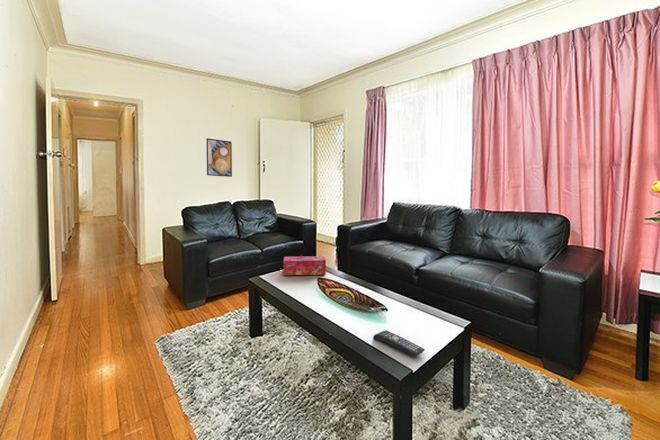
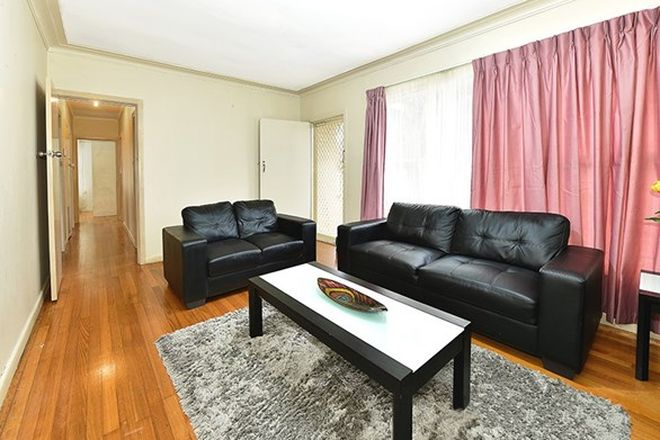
- remote control [372,329,426,358]
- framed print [205,137,233,178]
- tissue box [283,255,327,276]
